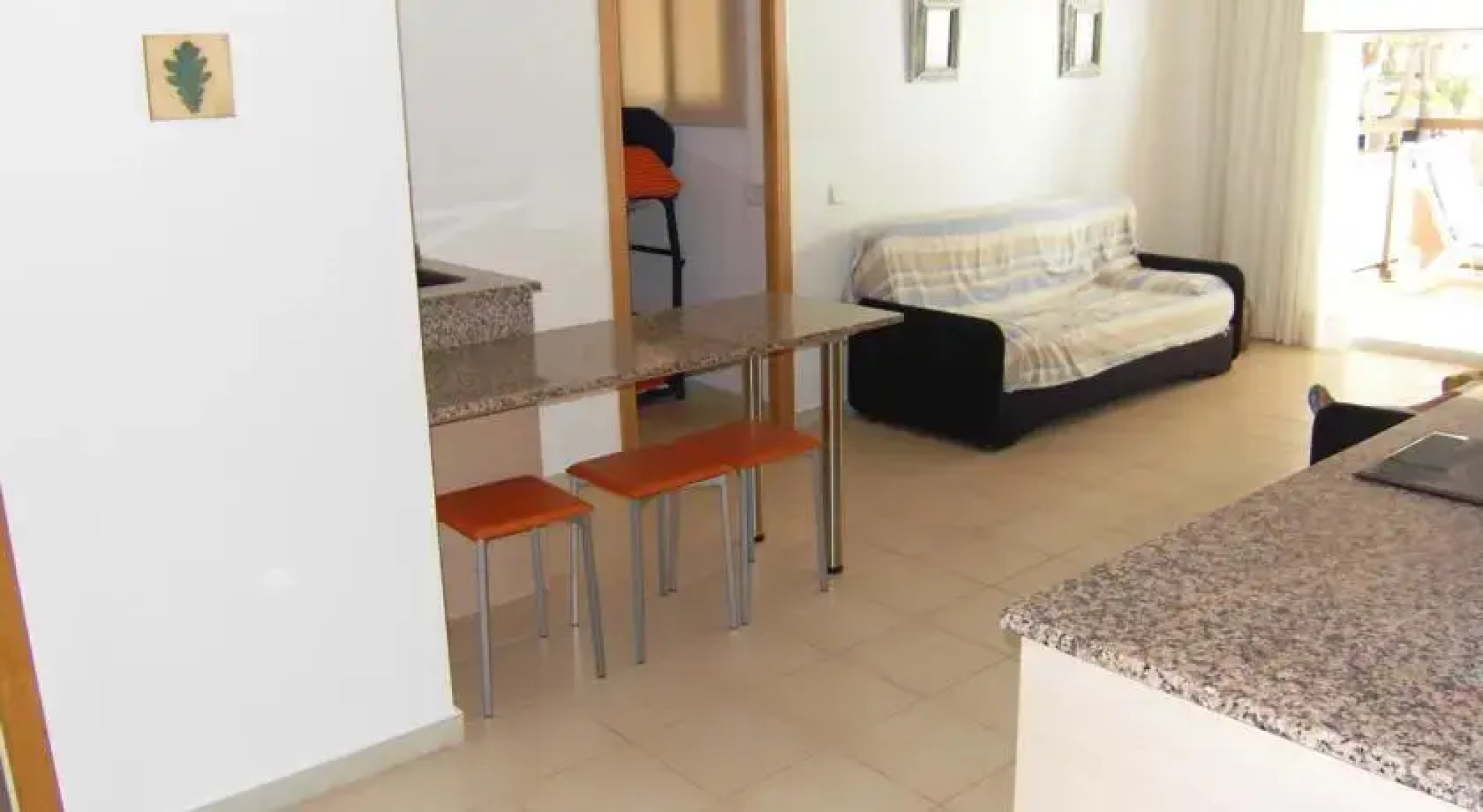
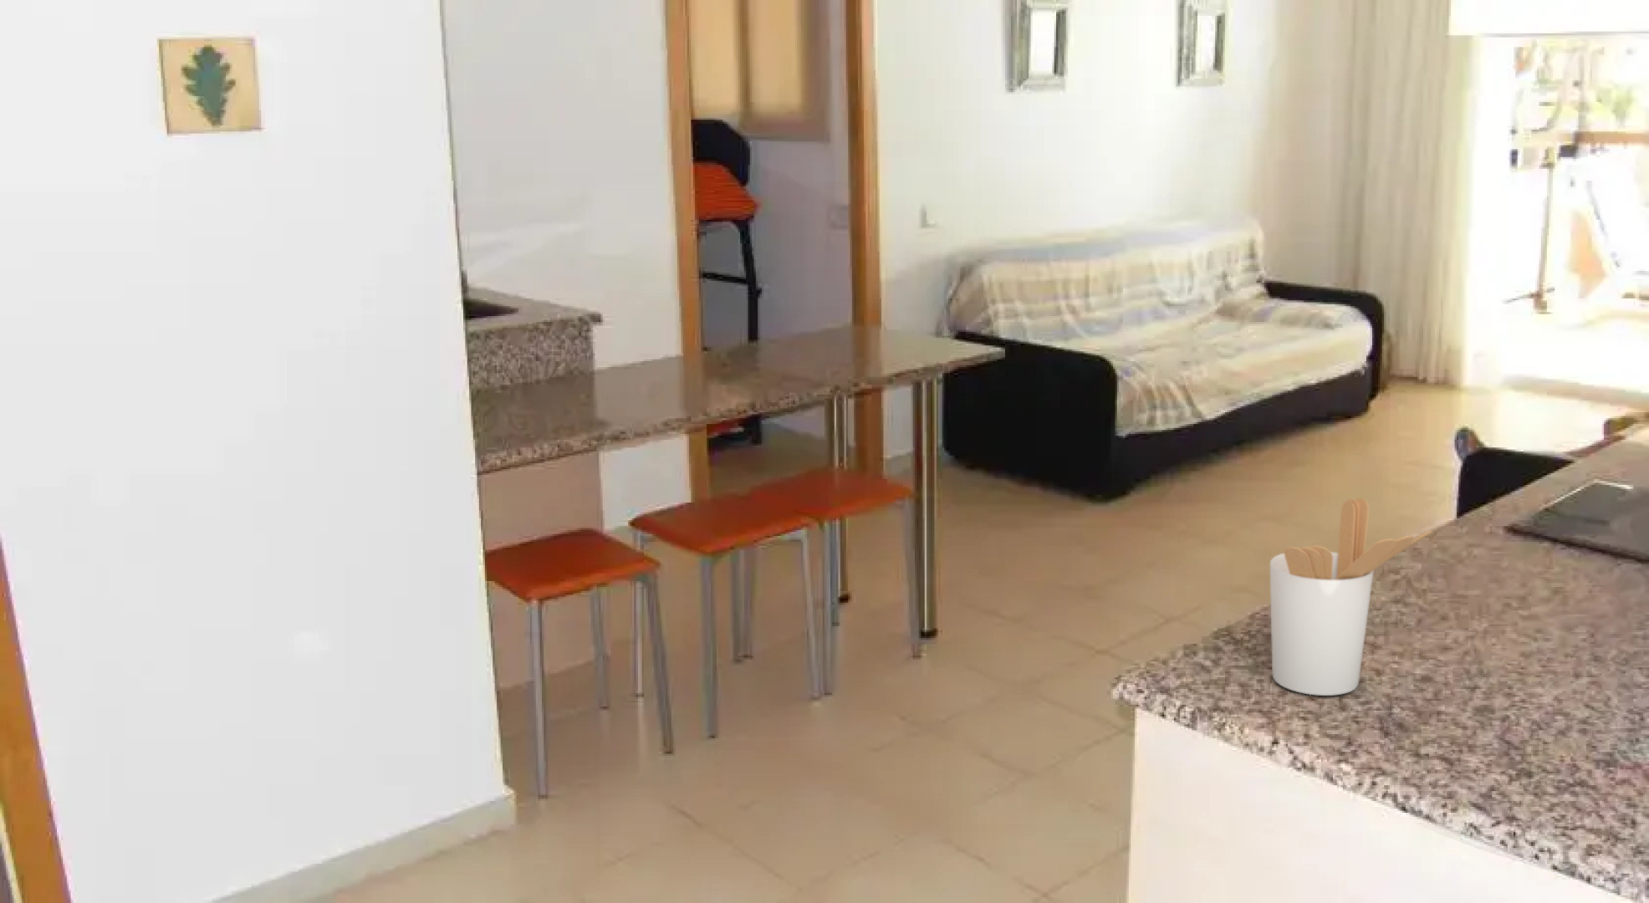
+ utensil holder [1270,497,1432,696]
